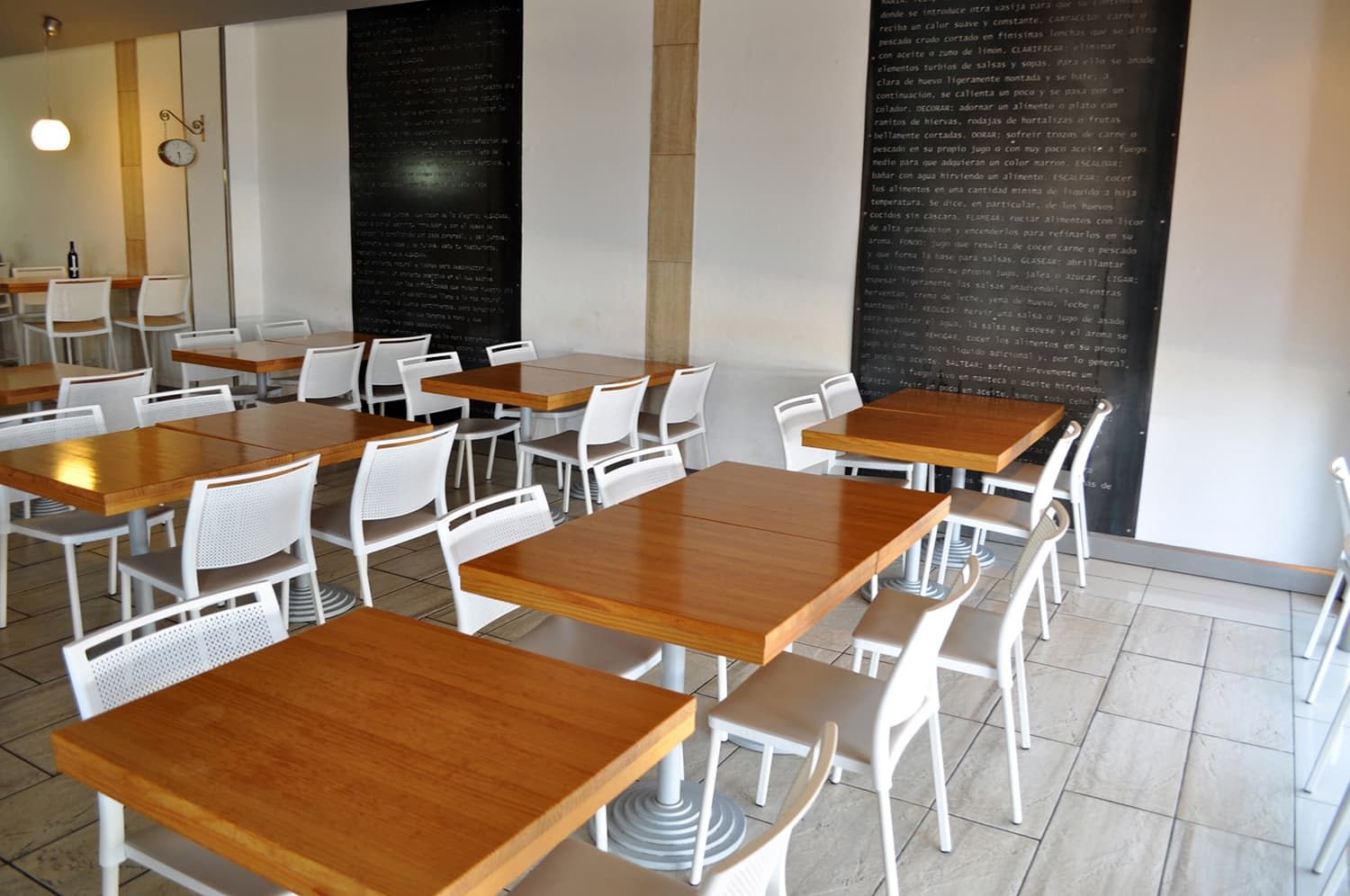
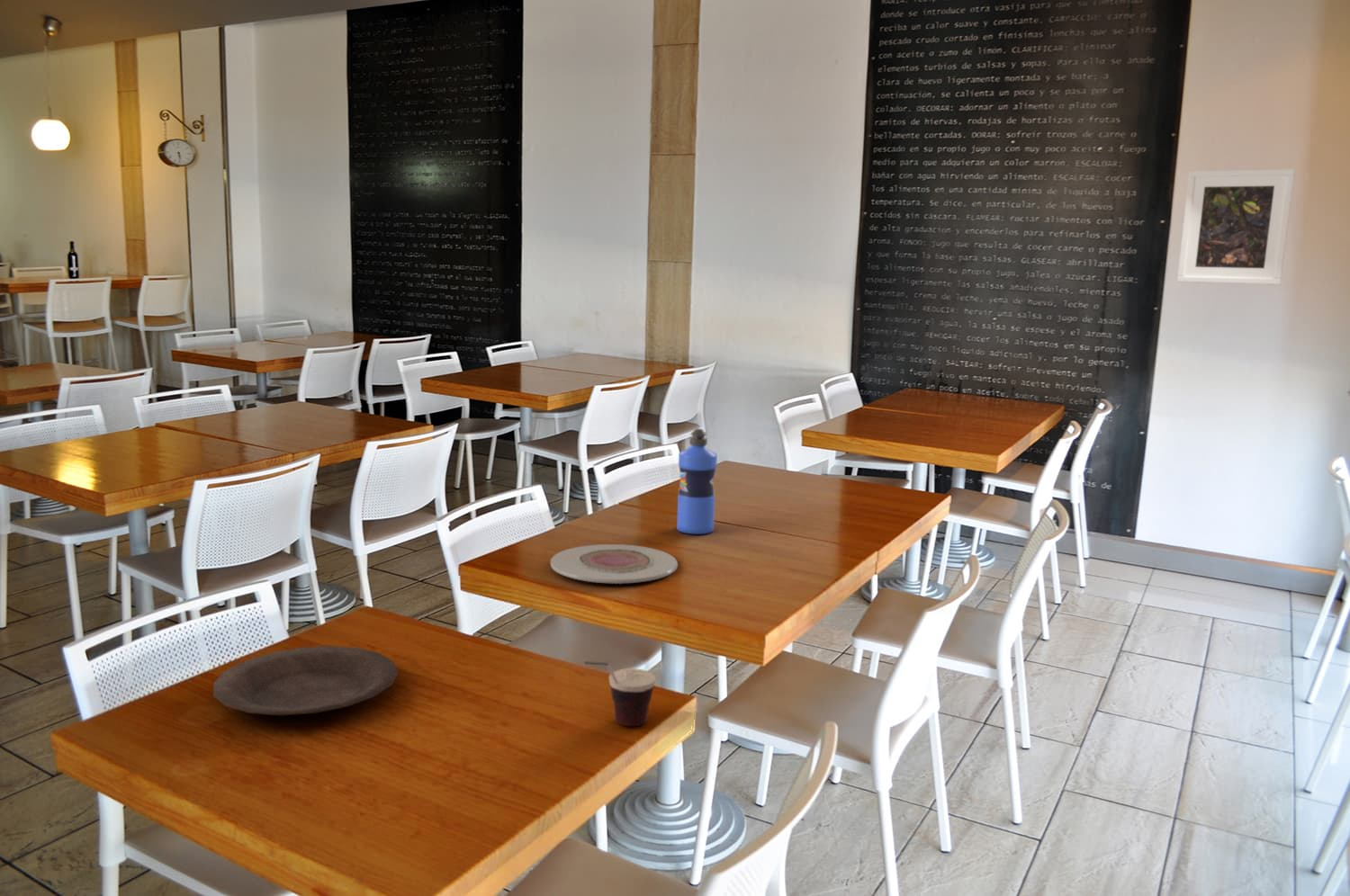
+ water bottle [676,428,718,535]
+ plate [212,645,399,716]
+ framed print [1176,168,1296,286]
+ plate [550,543,679,585]
+ cup [584,660,656,727]
